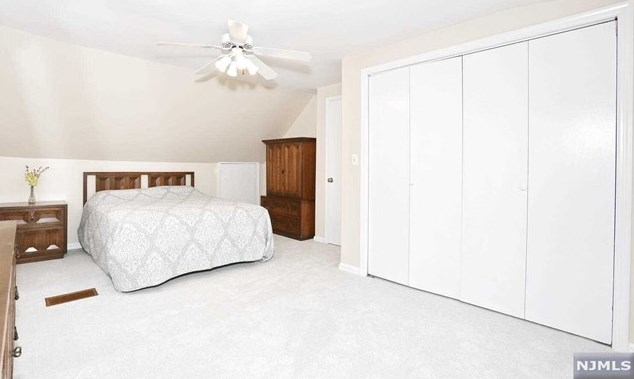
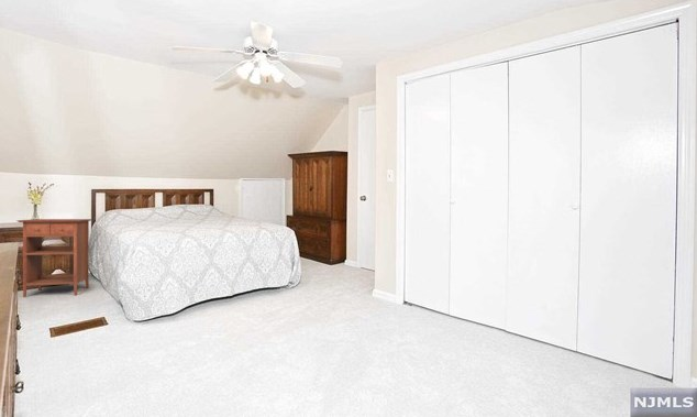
+ nightstand [15,218,93,298]
